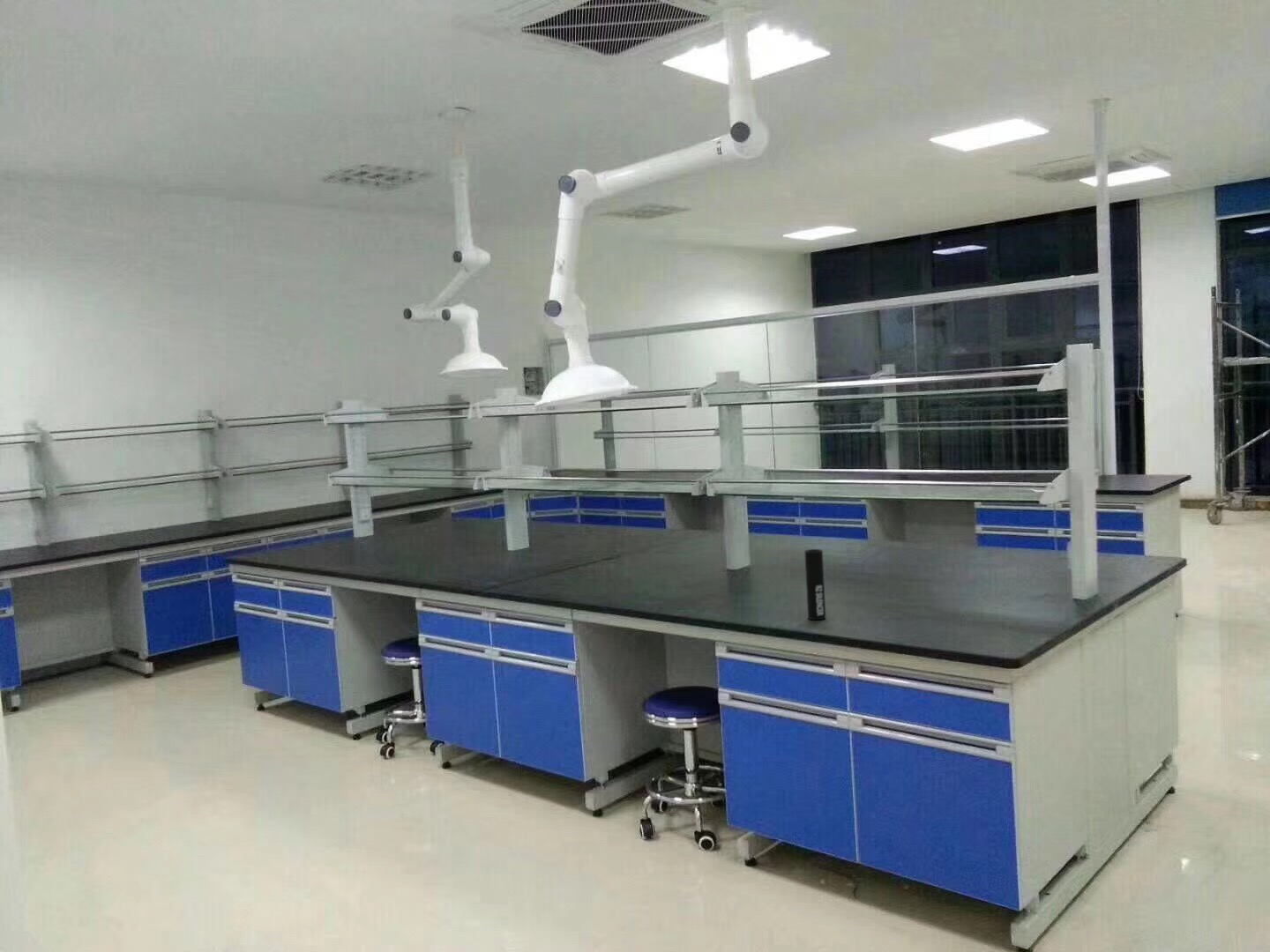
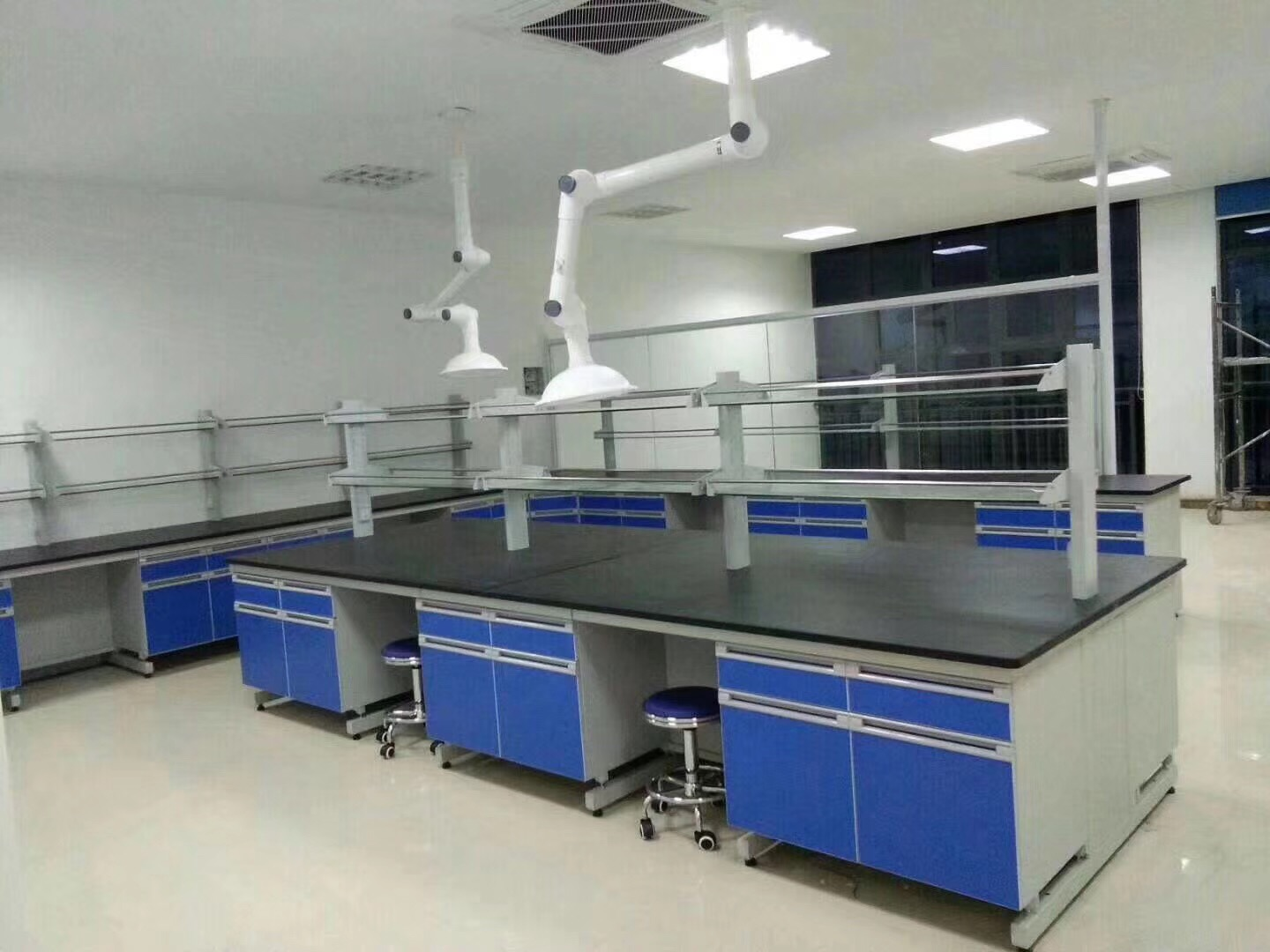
- cup [803,548,826,621]
